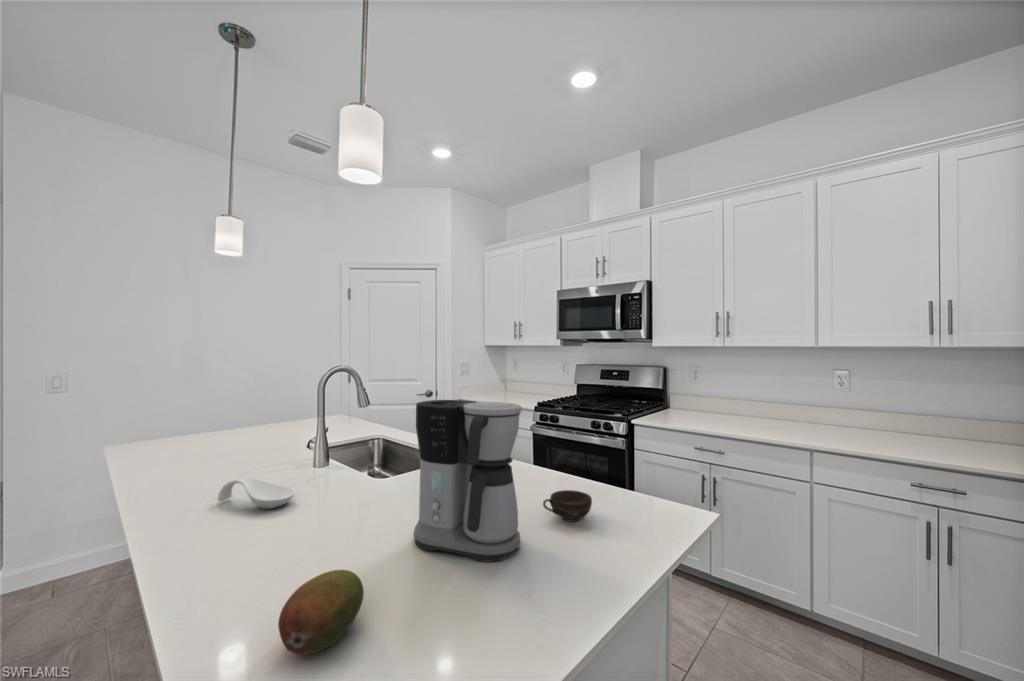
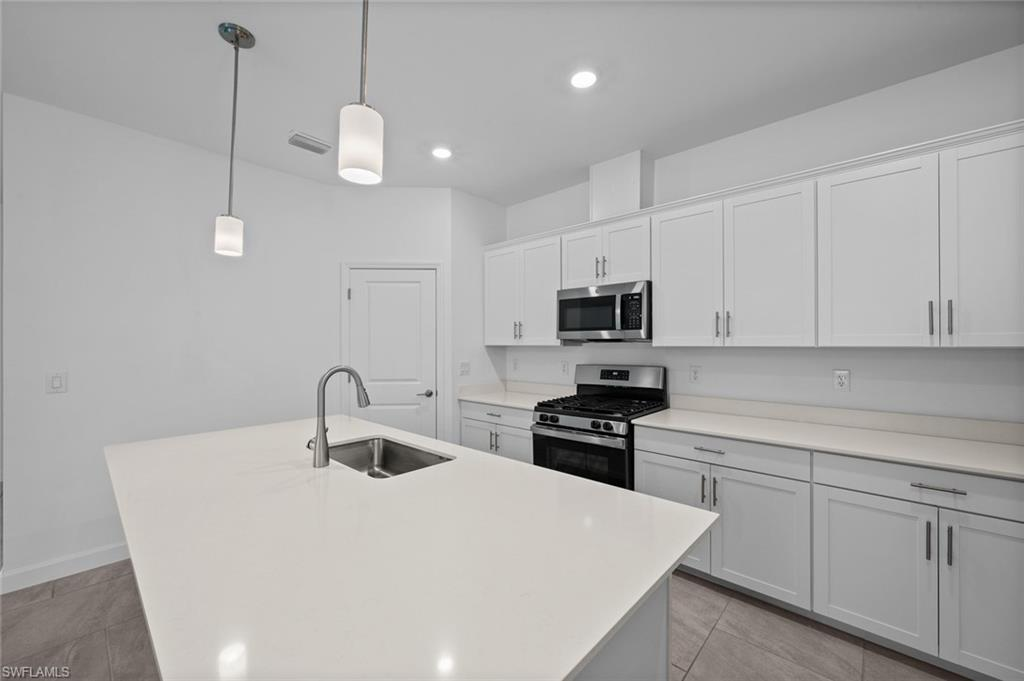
- fruit [277,569,365,656]
- spoon rest [216,477,296,510]
- cup [542,489,593,523]
- coffee maker [412,399,523,563]
